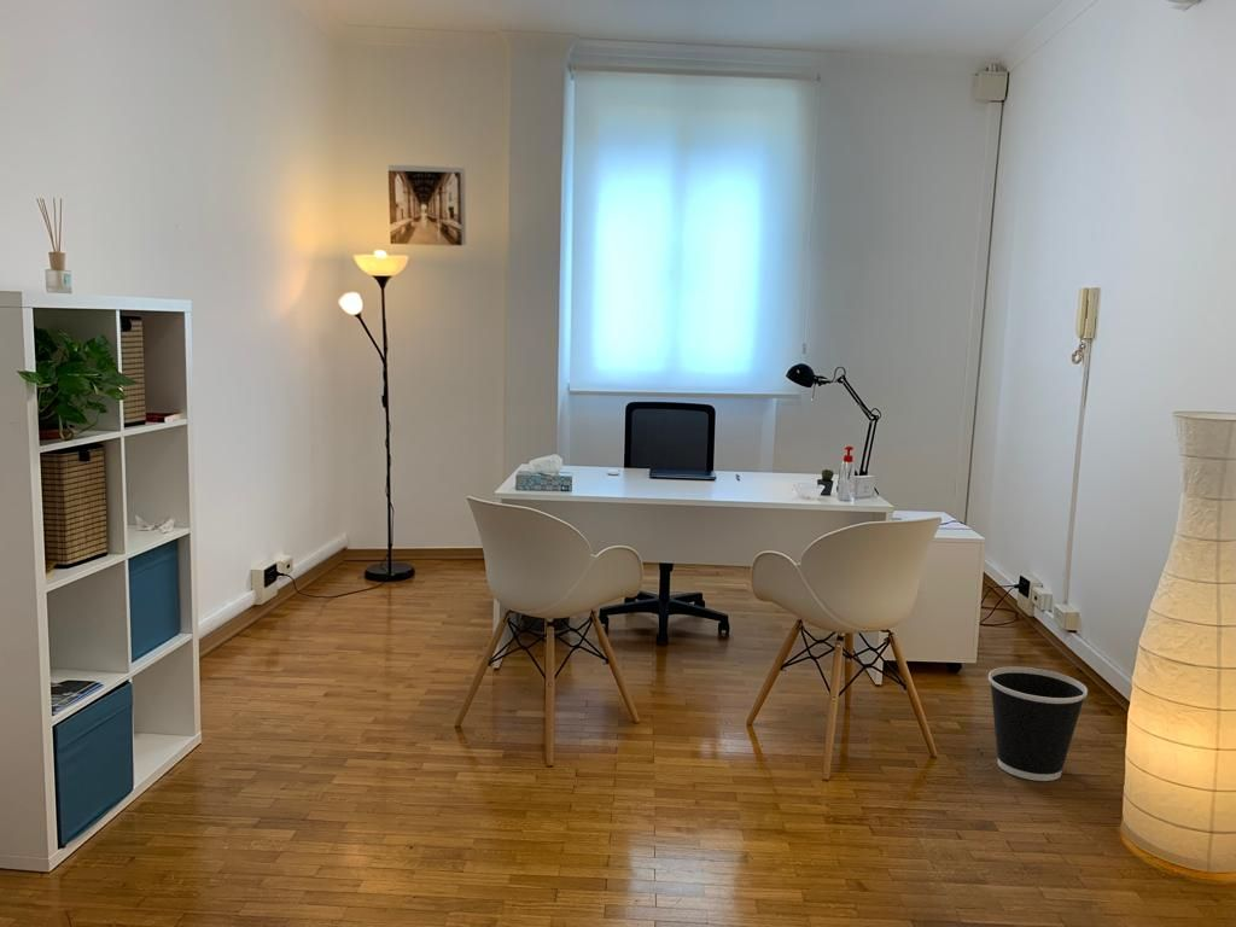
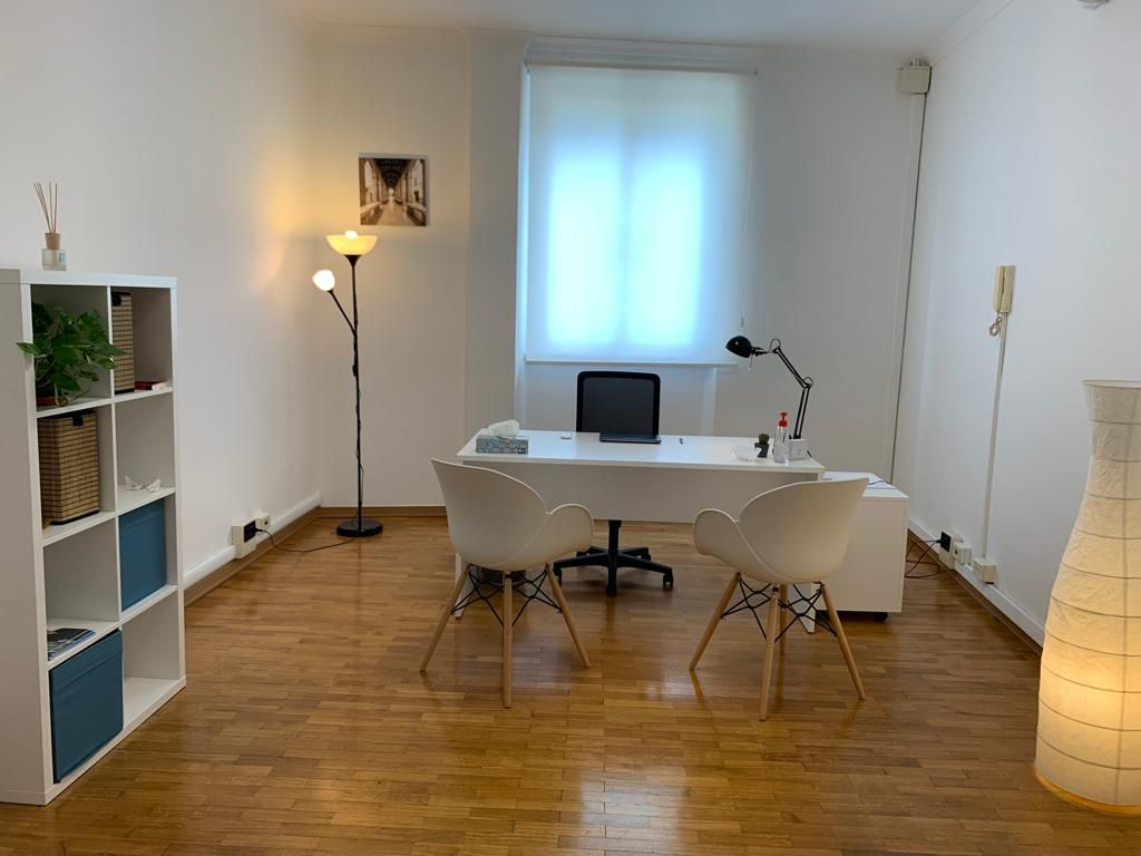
- wastebasket [987,666,1089,782]
